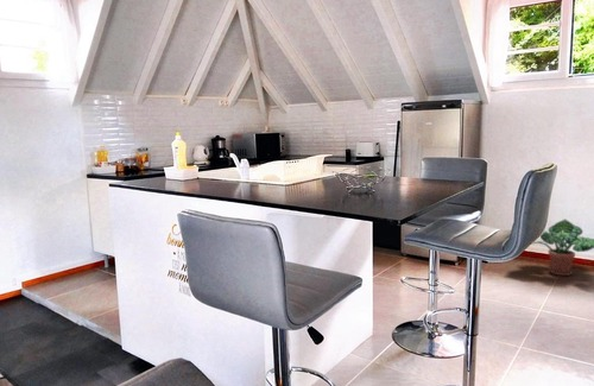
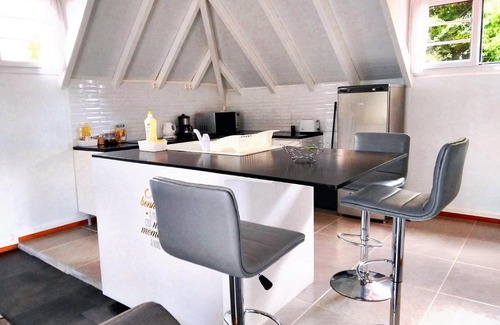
- potted plant [532,219,594,277]
